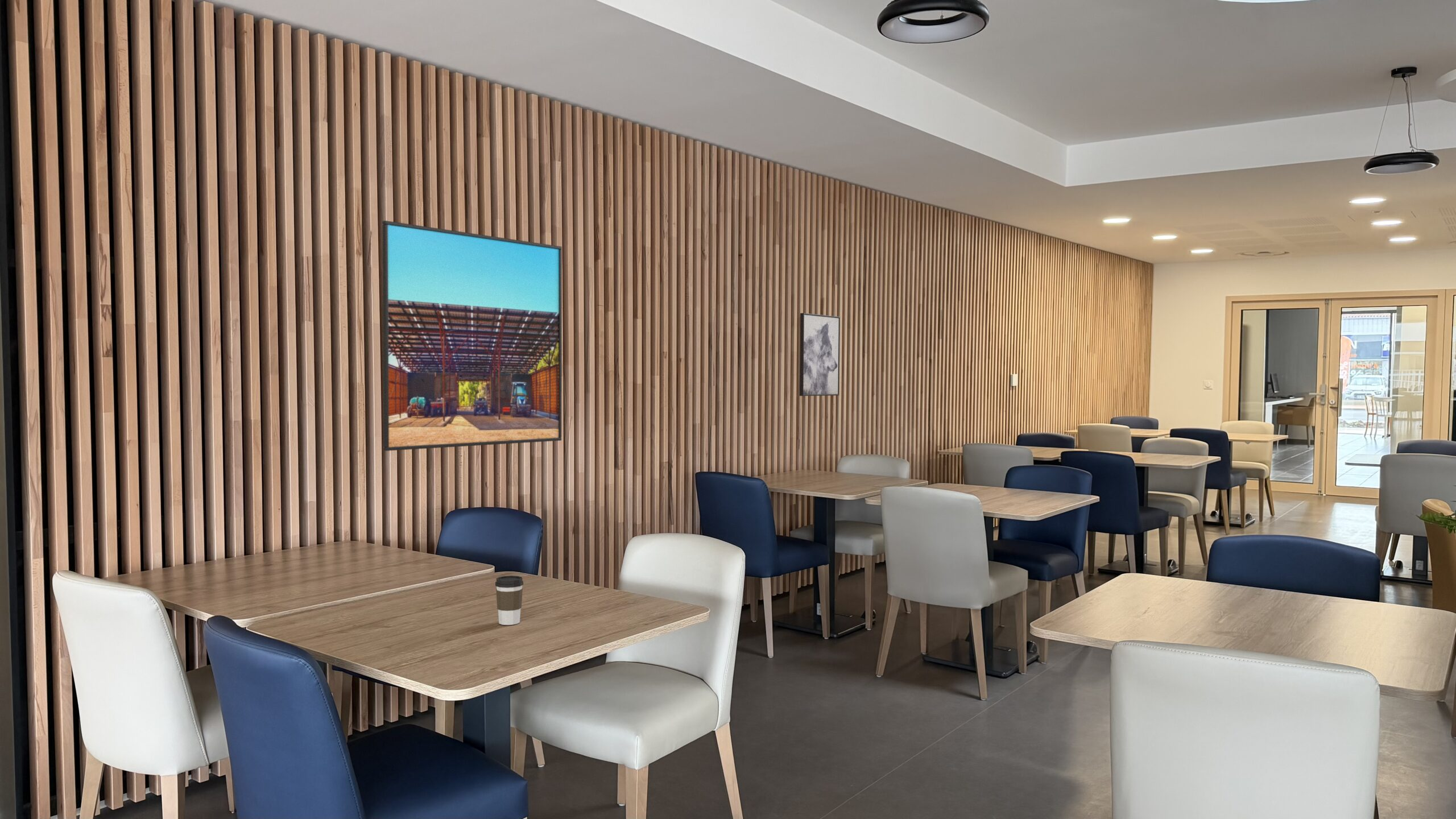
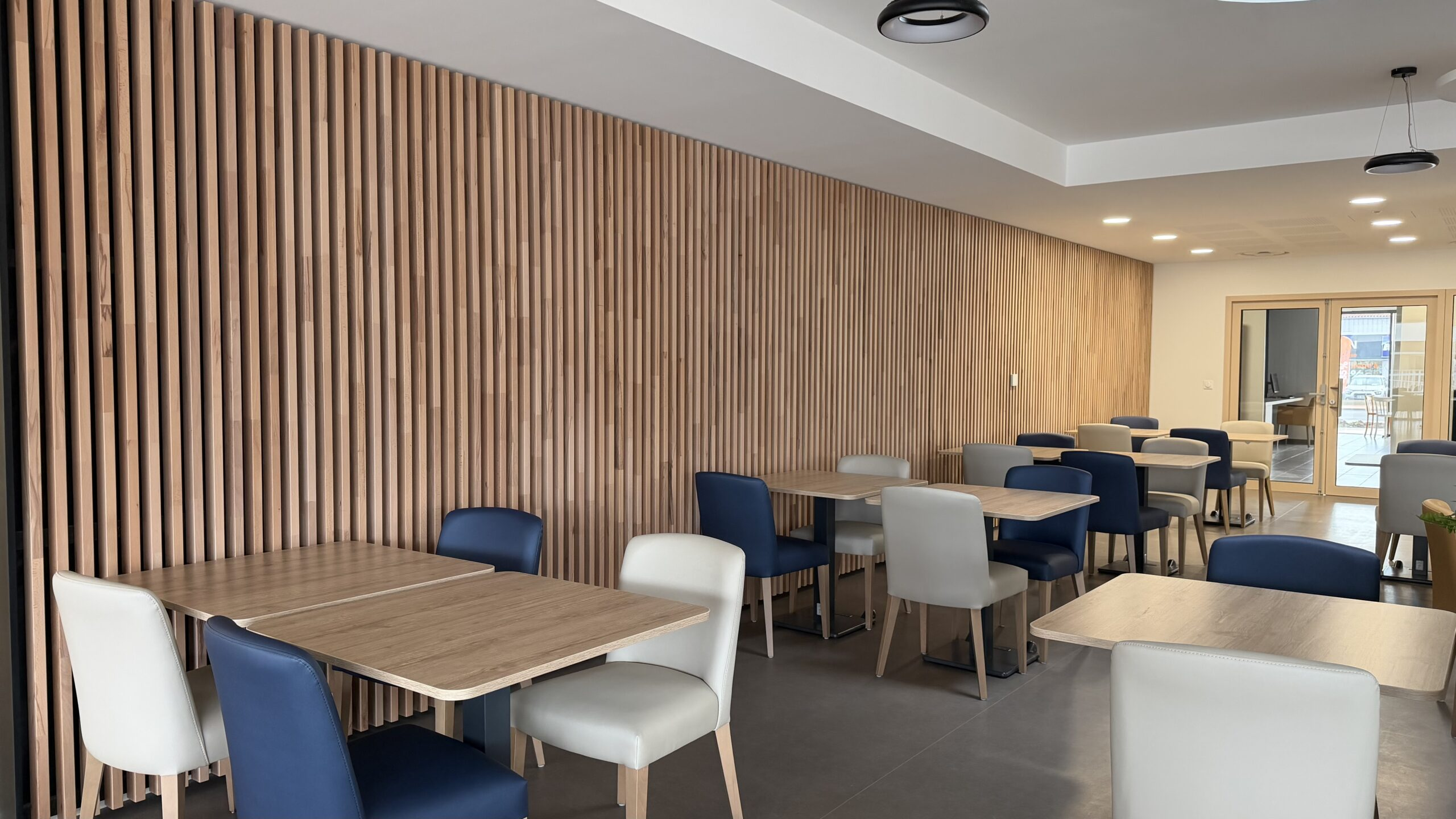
- coffee cup [495,575,524,626]
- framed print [382,220,562,452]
- wall art [799,312,841,396]
